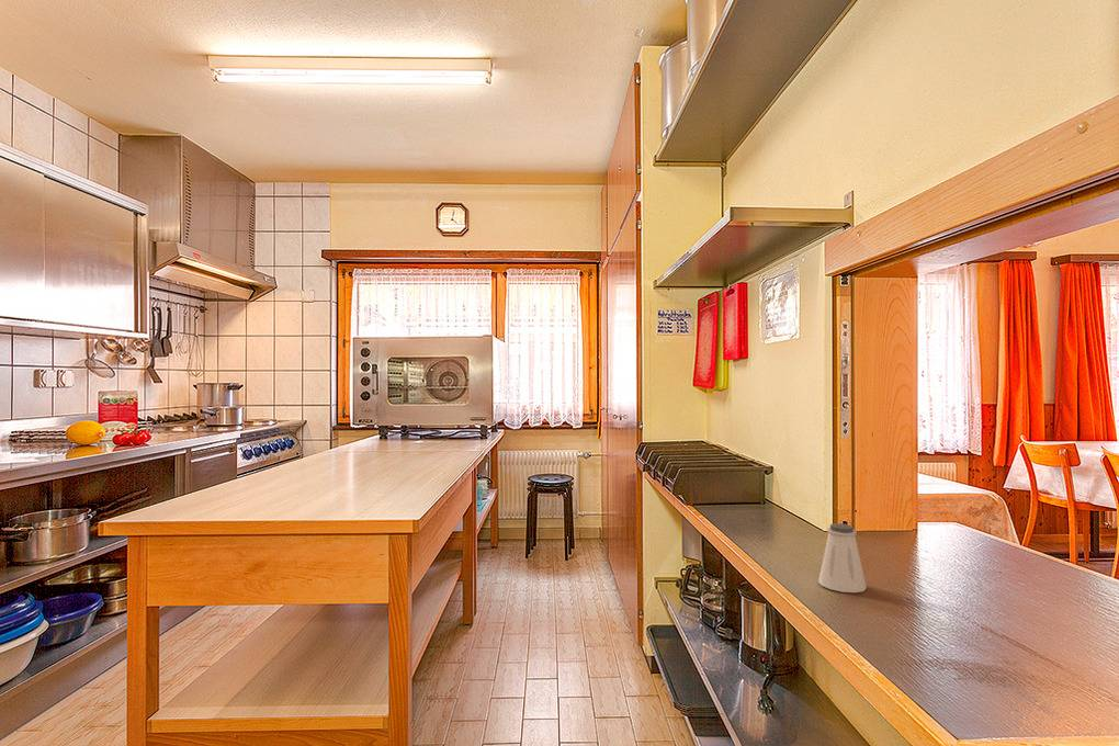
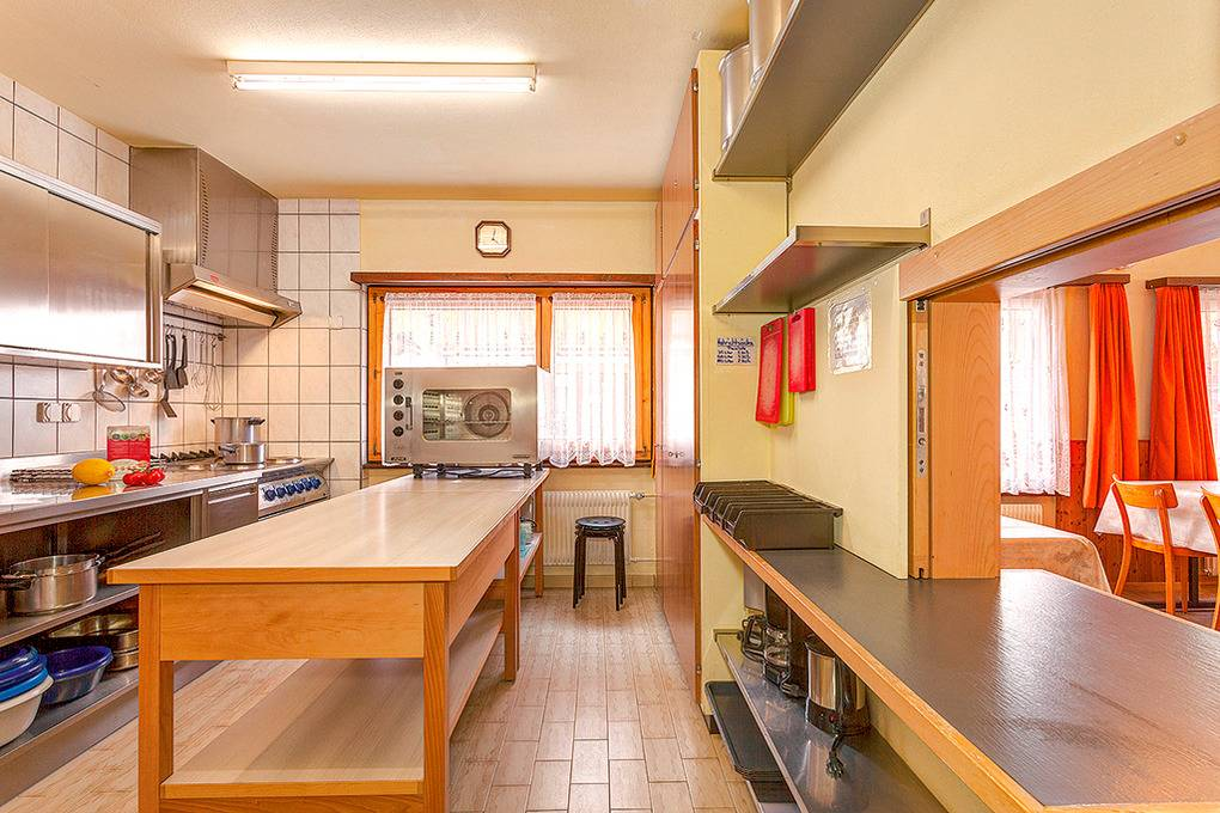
- saltshaker [817,522,868,594]
